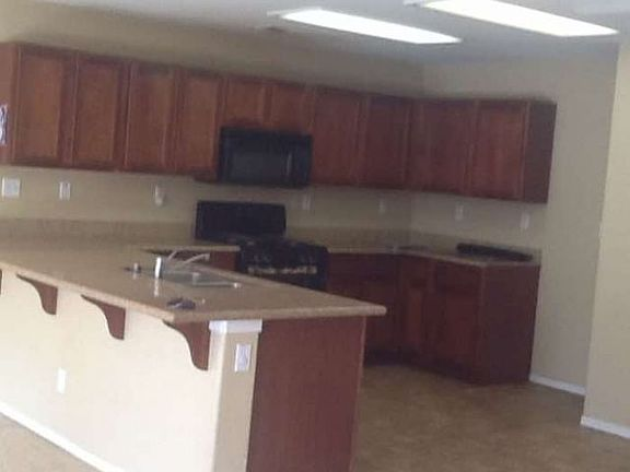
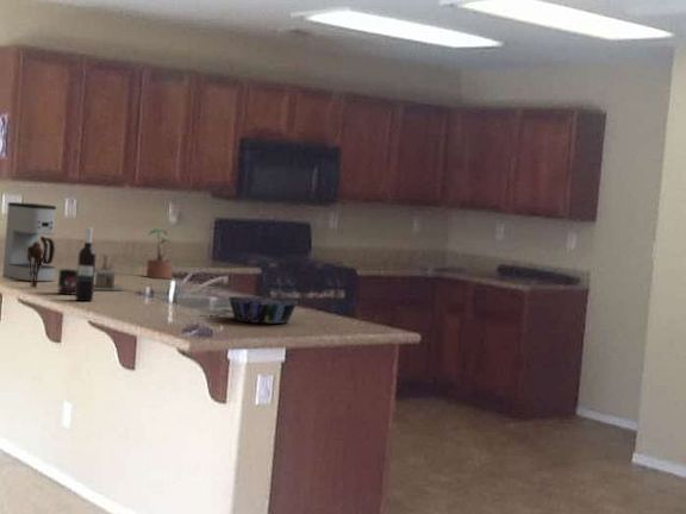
+ staircase [93,253,133,293]
+ potted plant [145,228,174,280]
+ wine bottle [75,226,96,302]
+ coffee maker [1,201,57,283]
+ mug [57,268,77,295]
+ decorative bowl [227,295,299,325]
+ utensil holder [27,242,46,289]
